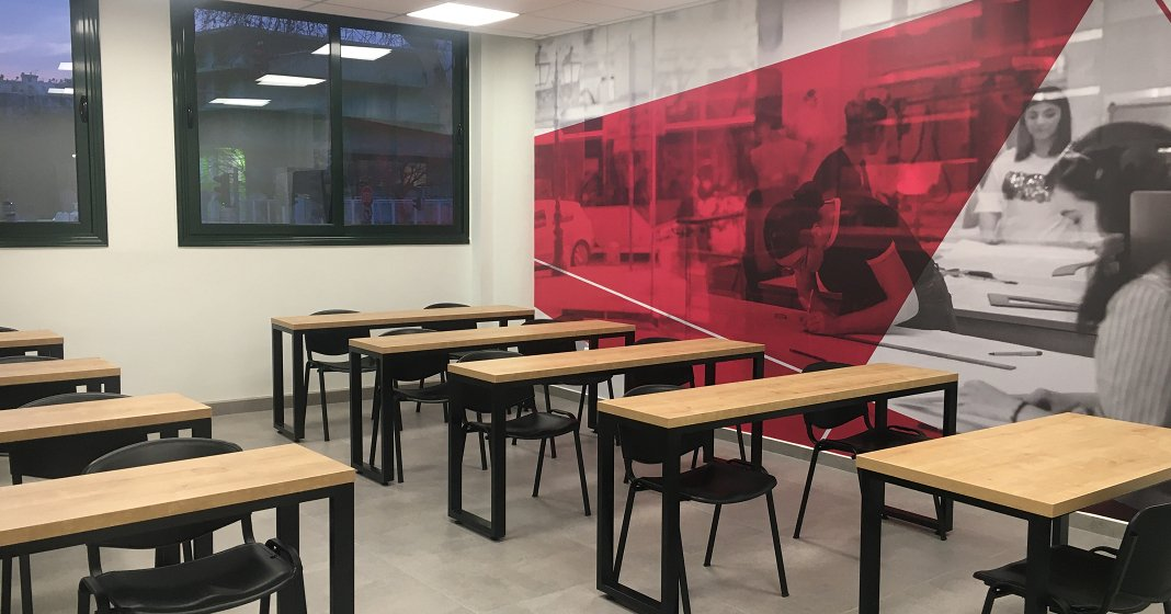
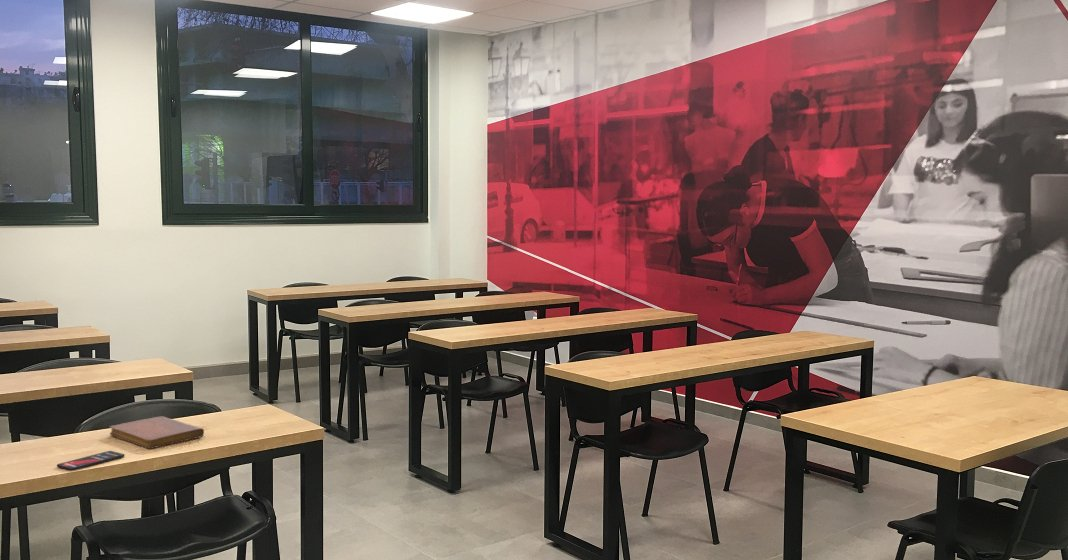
+ smartphone [56,450,125,471]
+ notebook [108,415,205,450]
